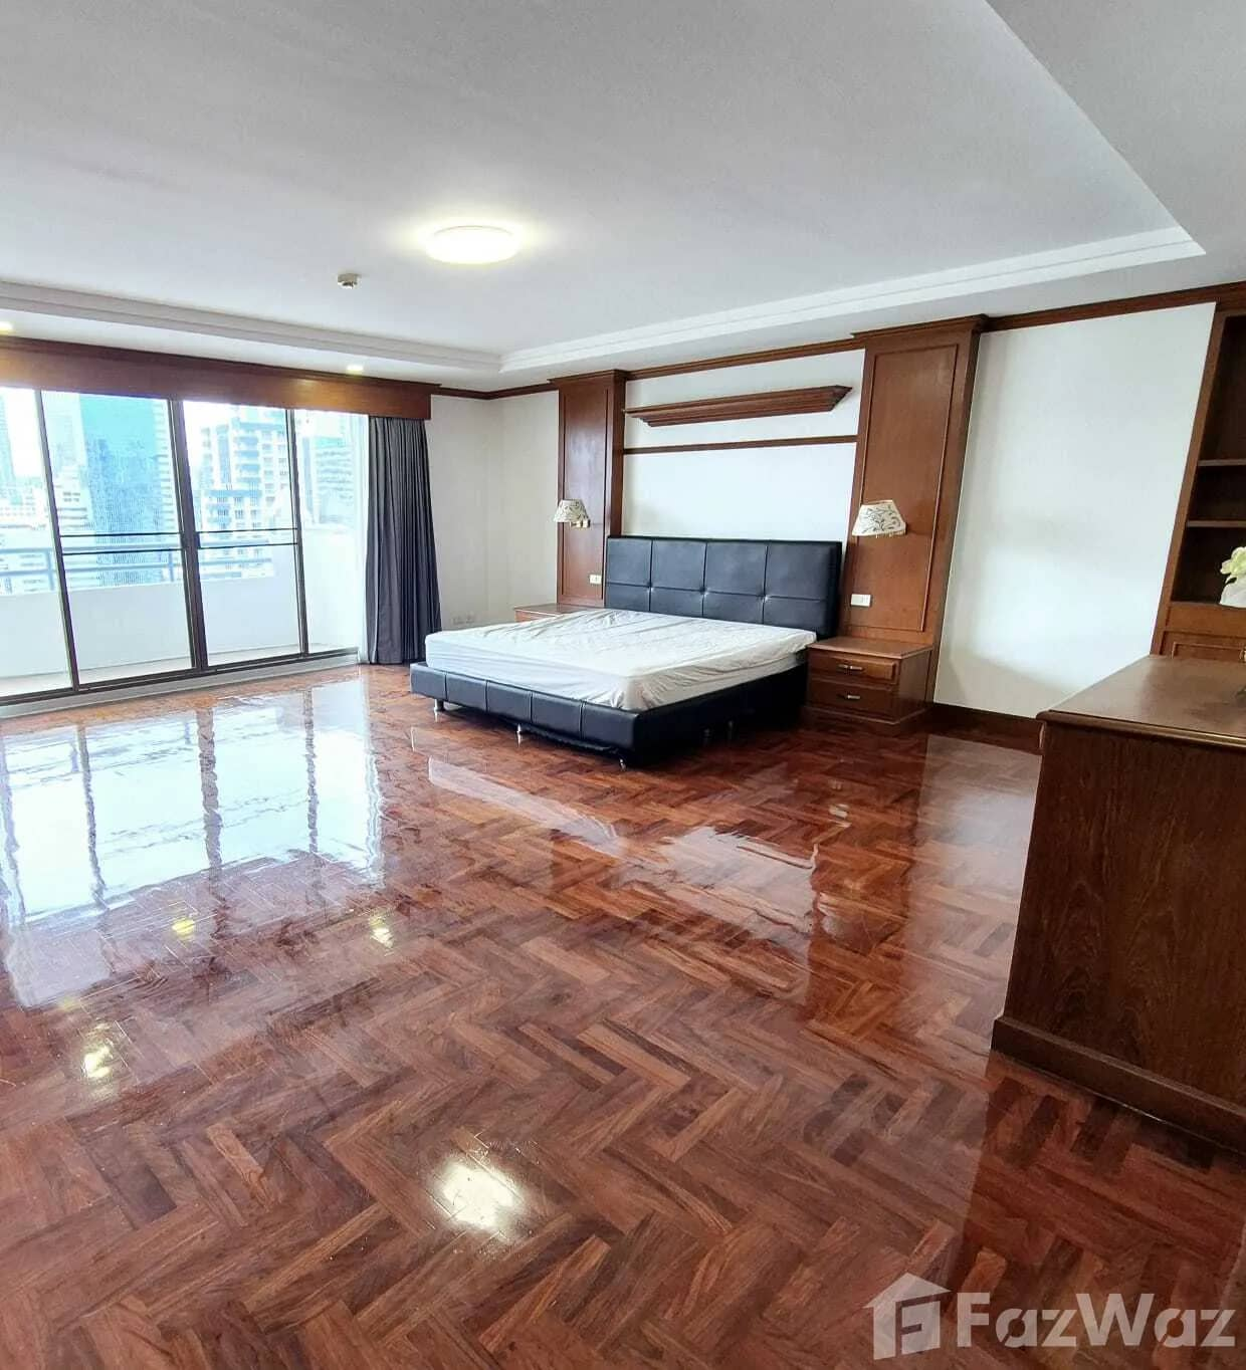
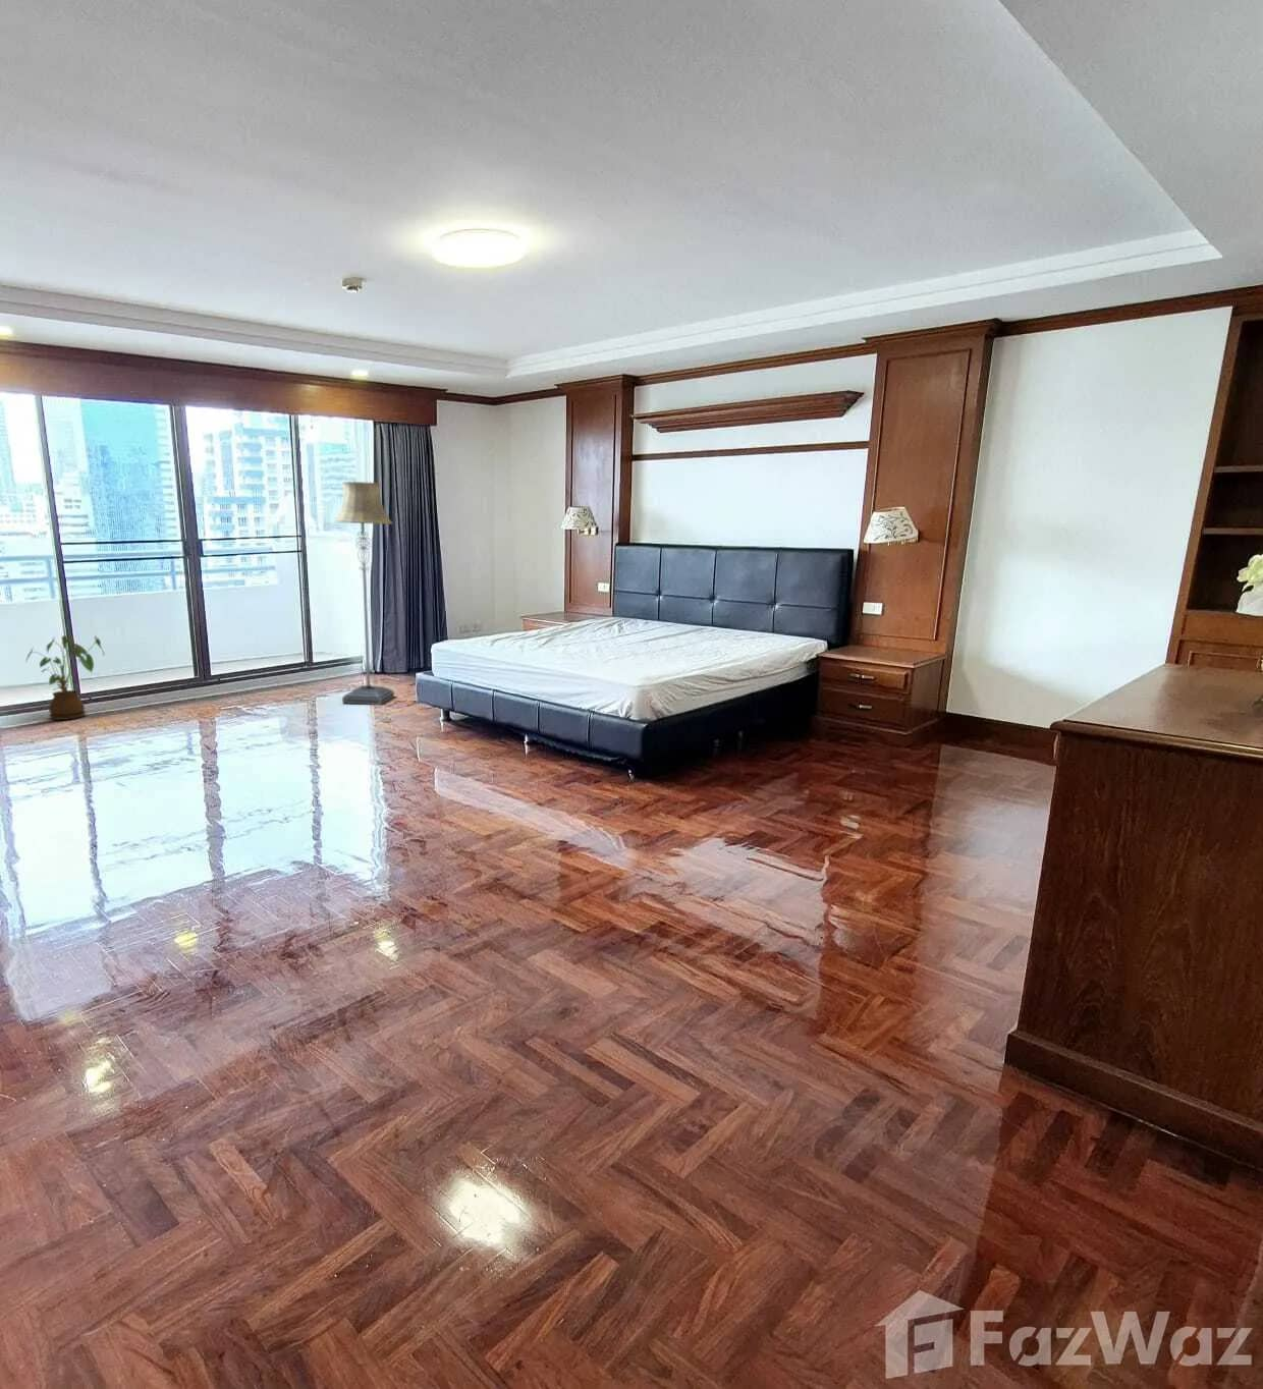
+ floor lamp [331,480,396,705]
+ house plant [23,634,106,721]
